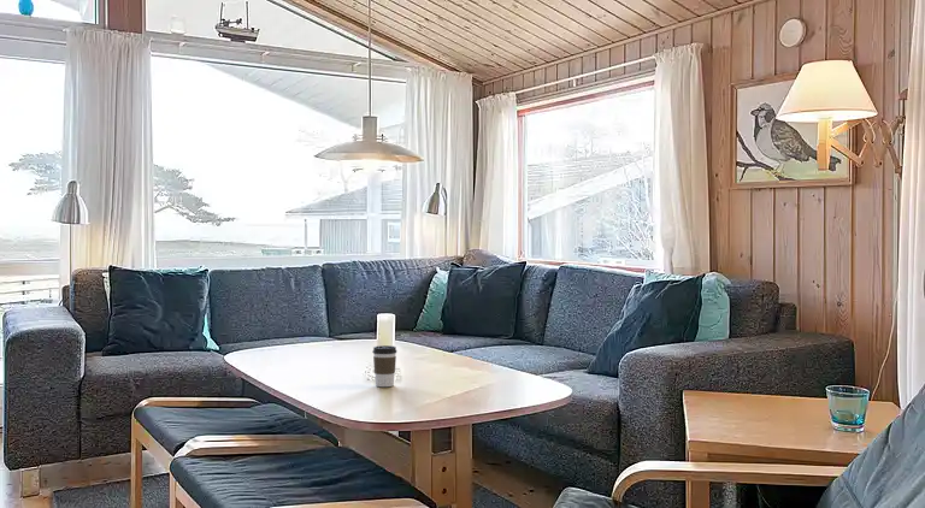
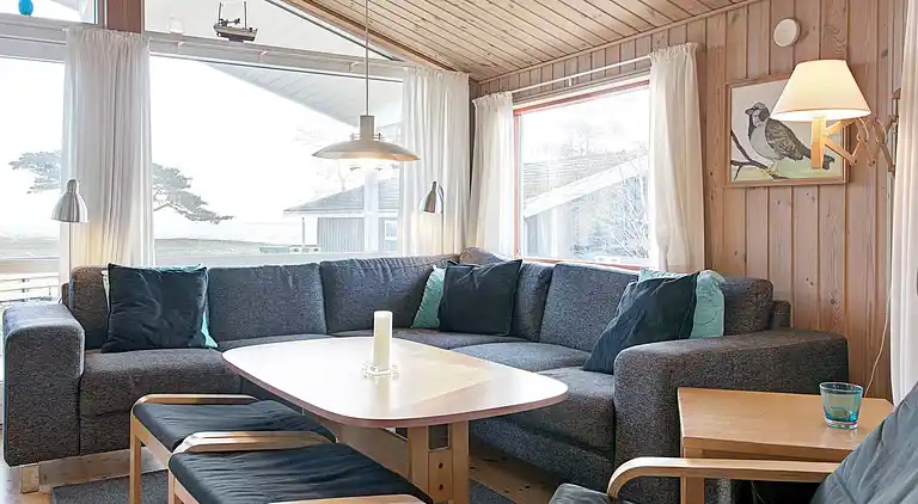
- coffee cup [371,344,397,388]
